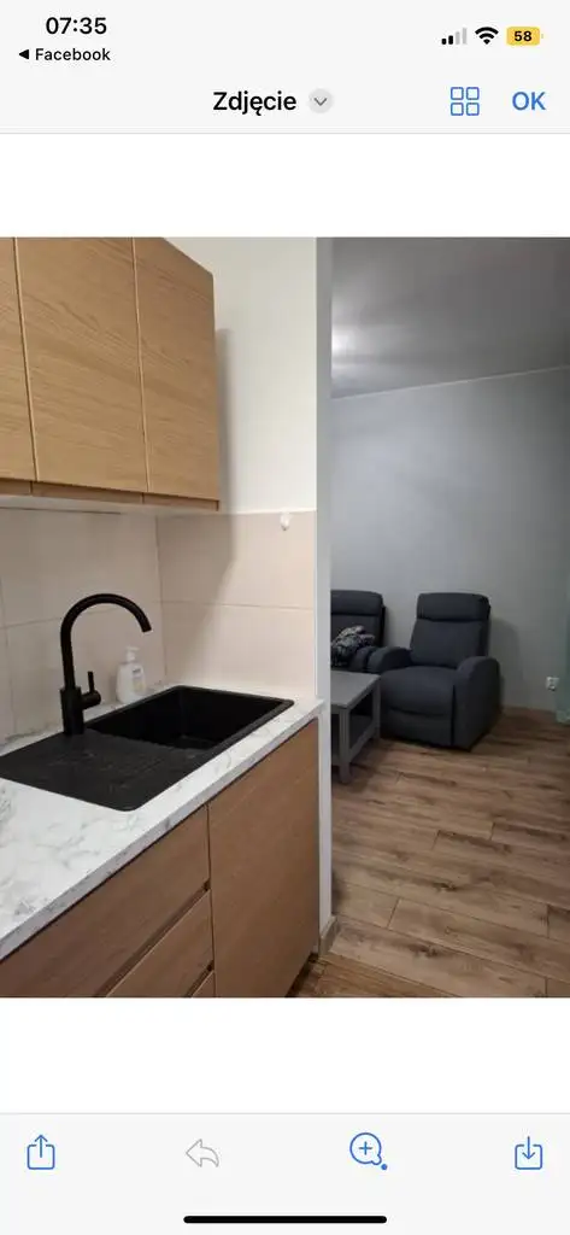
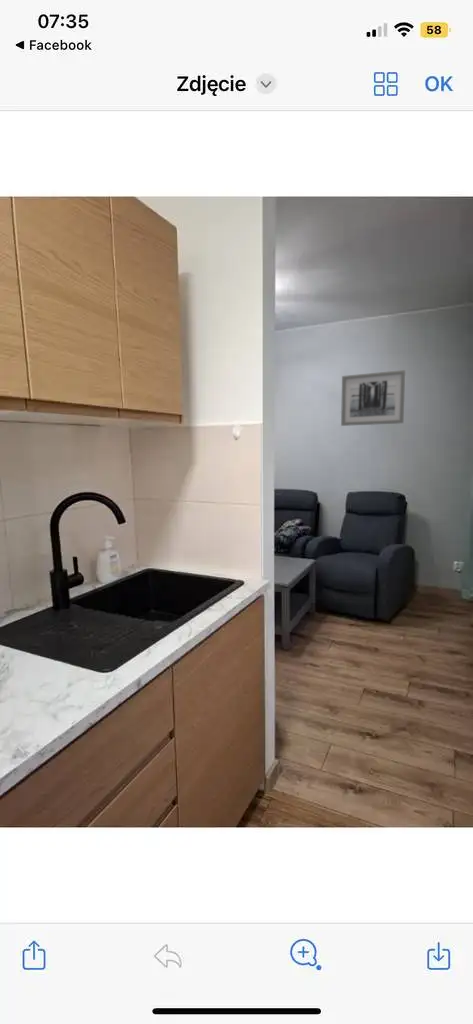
+ wall art [340,369,407,427]
